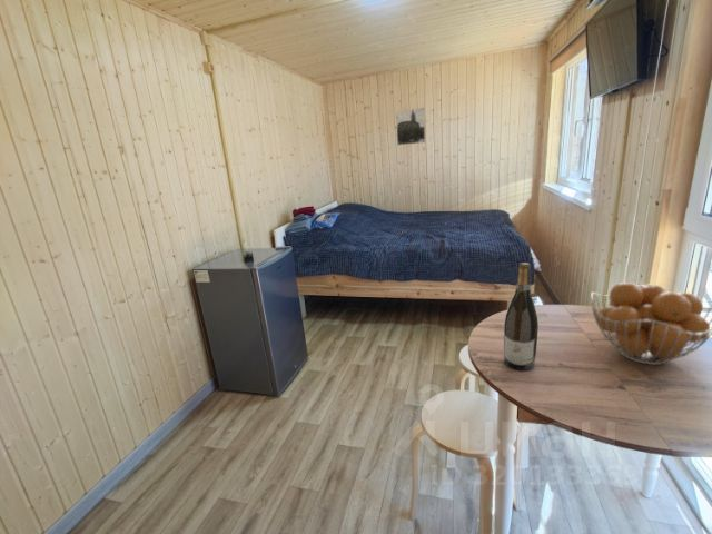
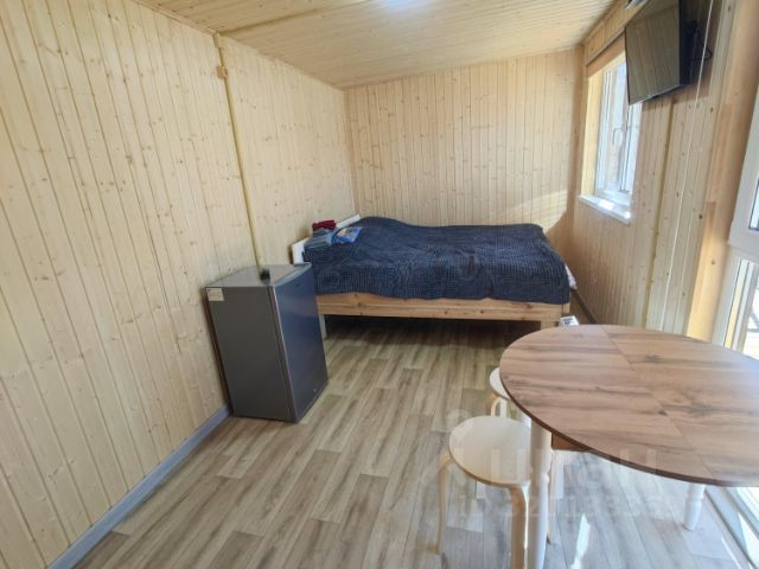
- wine bottle [503,261,540,372]
- fruit basket [590,281,712,366]
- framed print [395,107,426,147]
